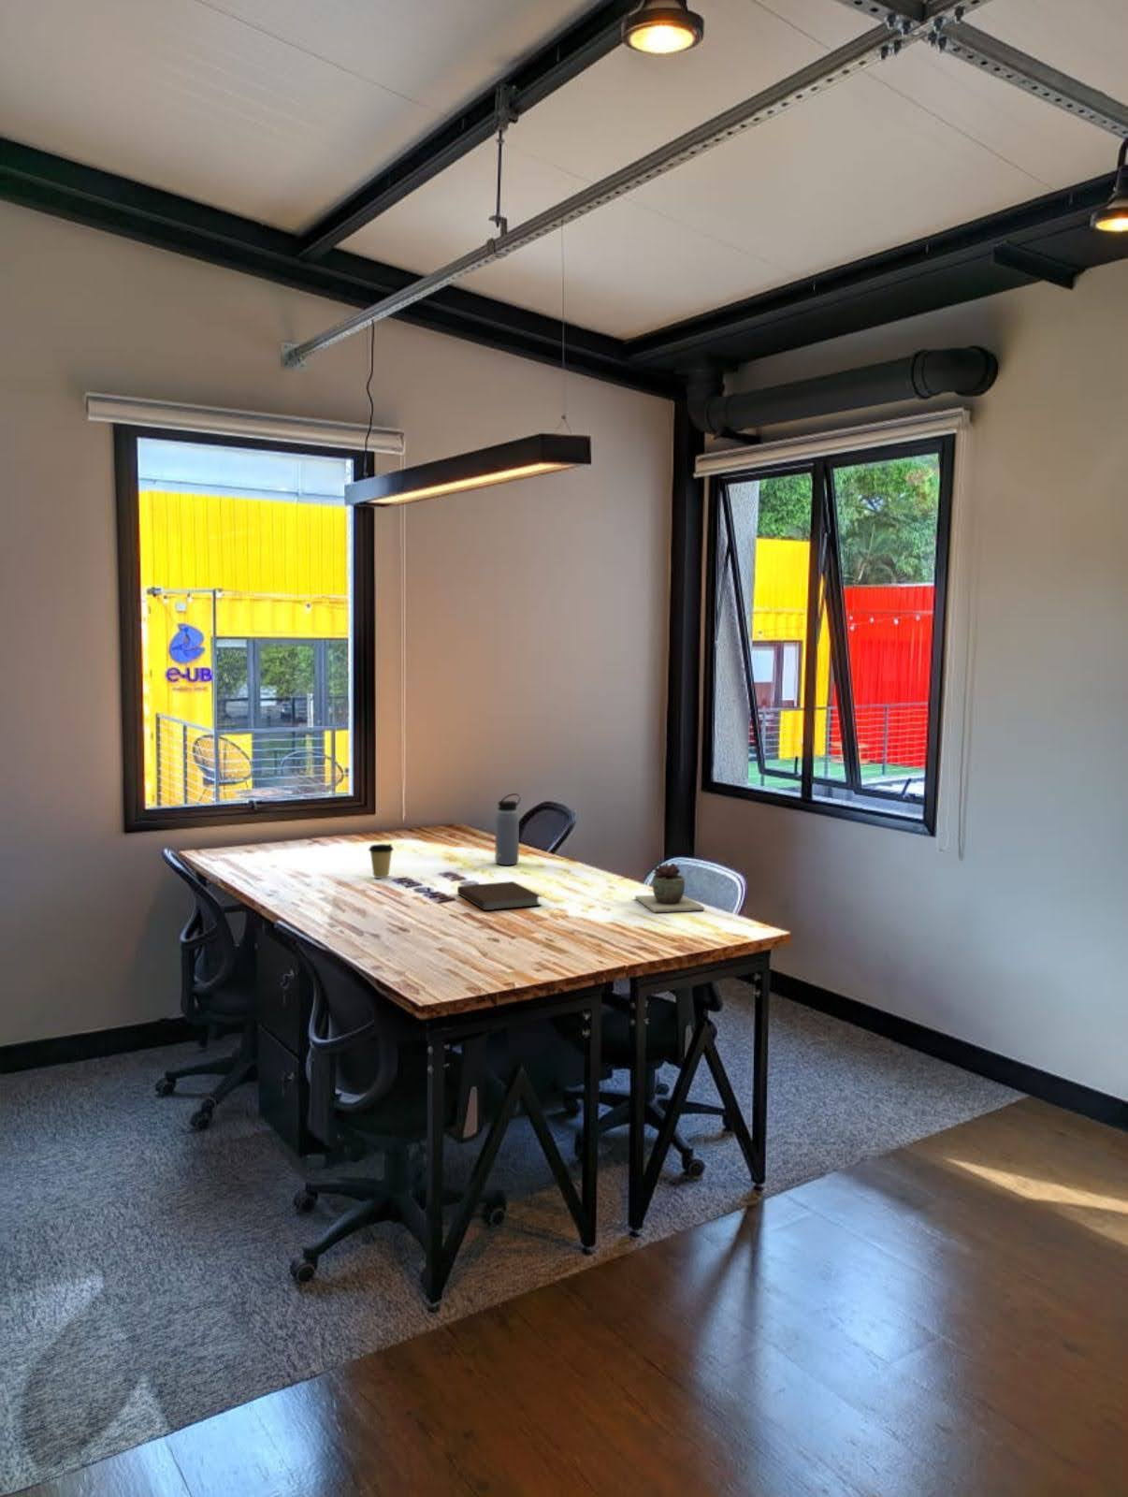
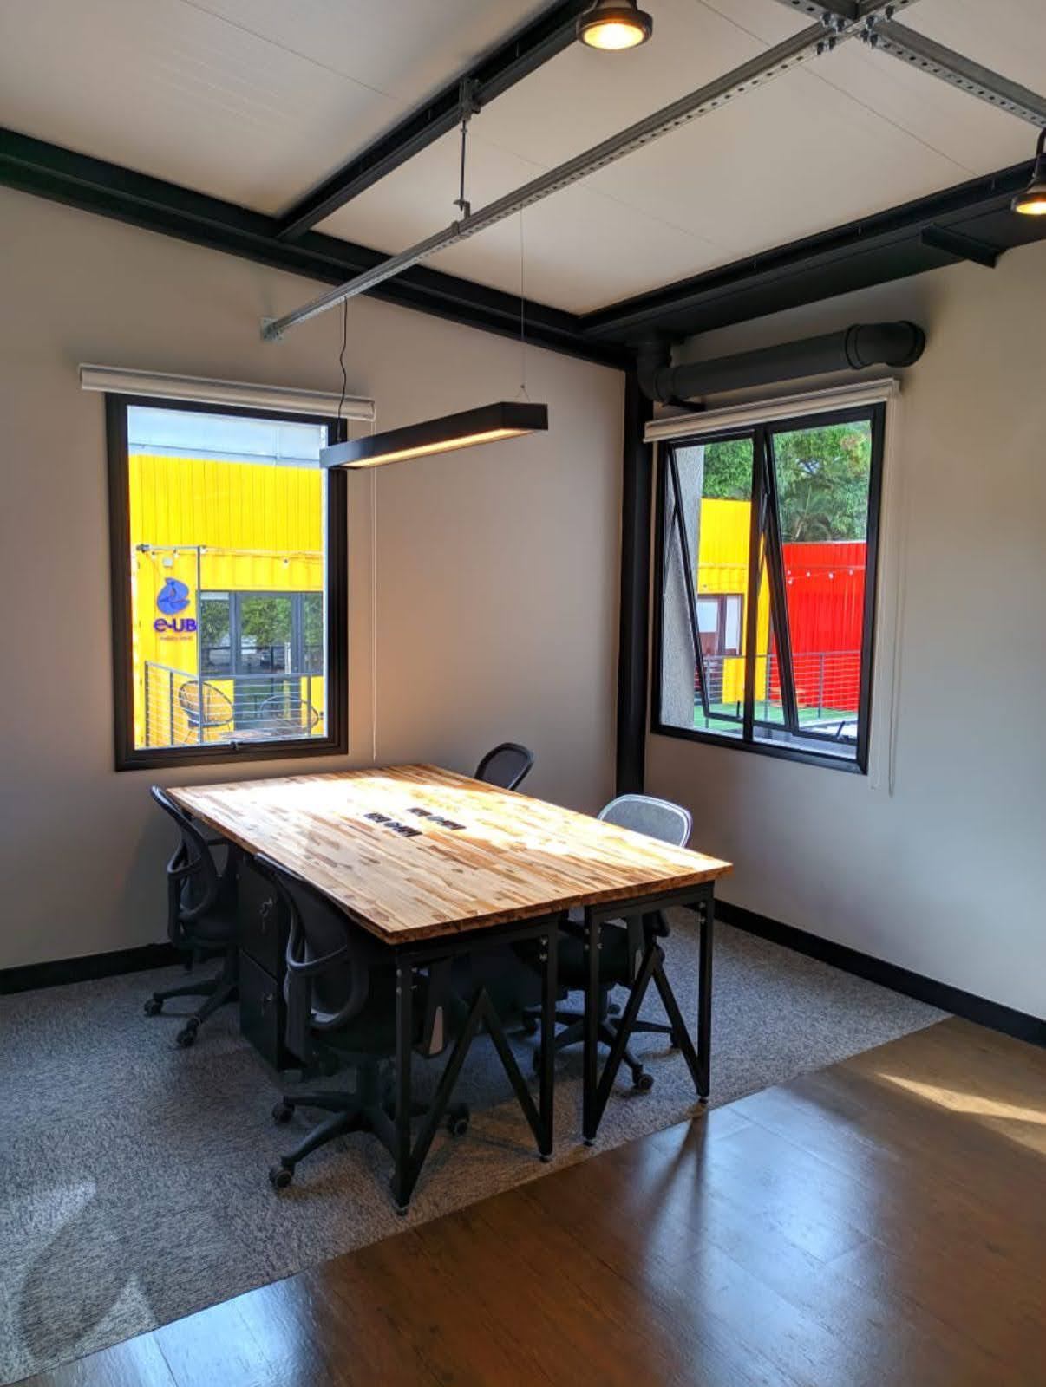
- water bottle [494,793,521,866]
- notebook [456,881,544,911]
- succulent plant [634,862,705,913]
- coffee cup [367,843,395,879]
